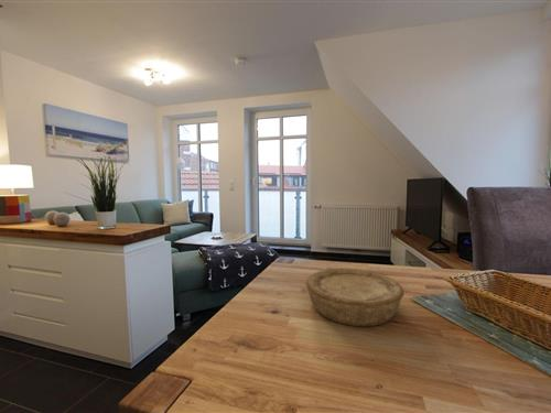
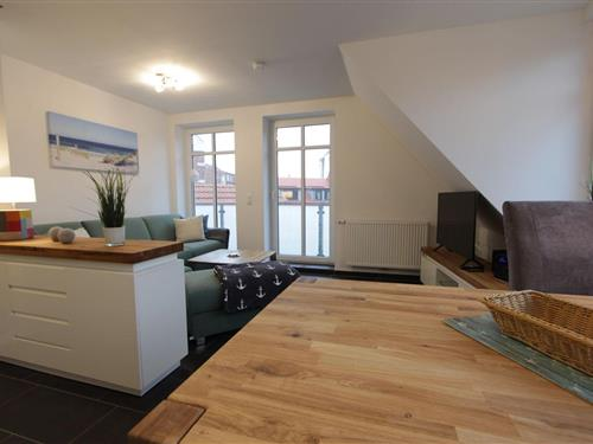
- bowl [305,268,406,327]
